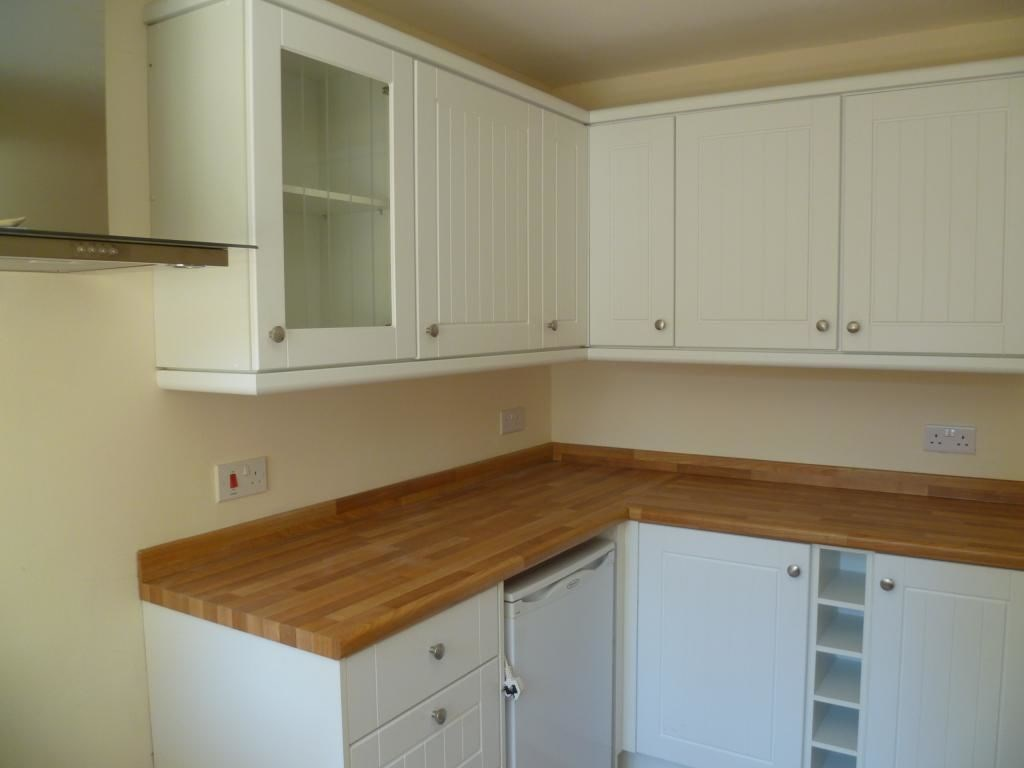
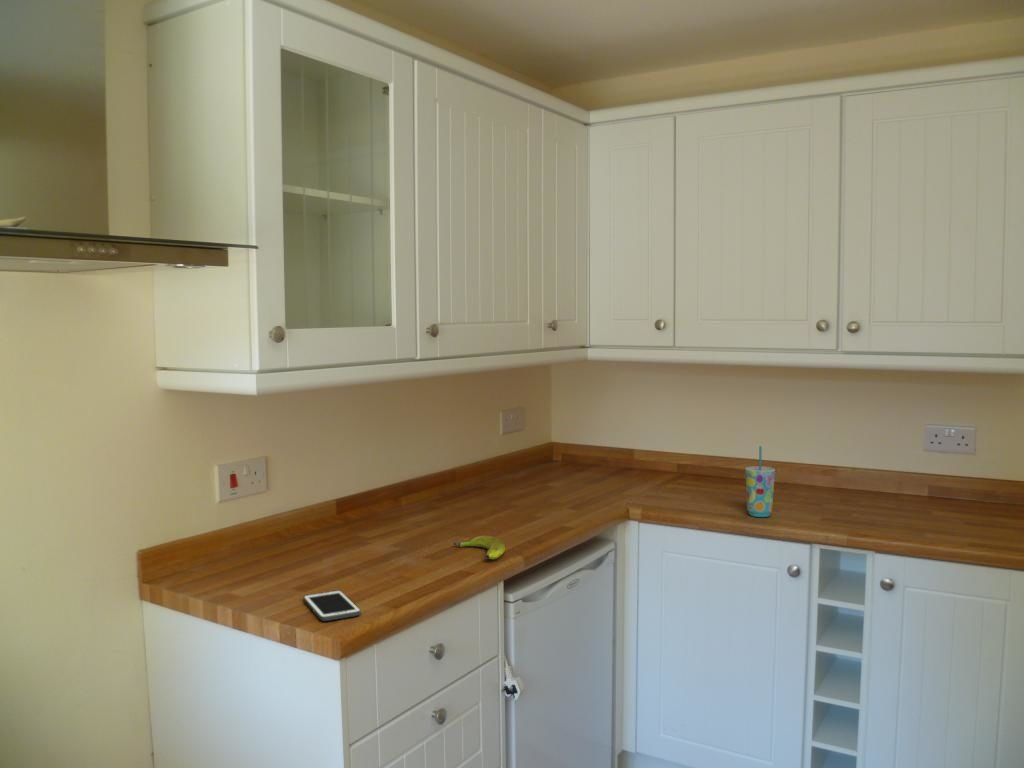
+ cup [744,445,776,518]
+ banana [452,535,506,560]
+ cell phone [302,589,362,622]
